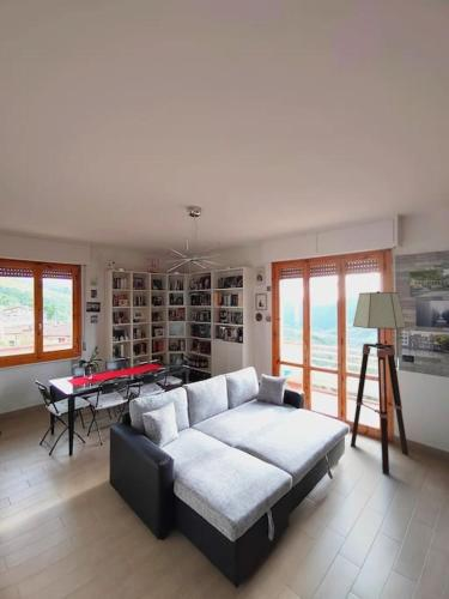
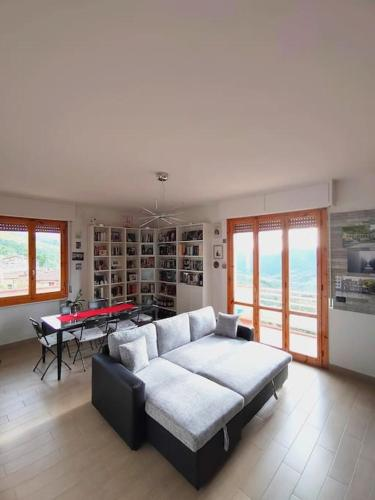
- floor lamp [350,290,409,474]
